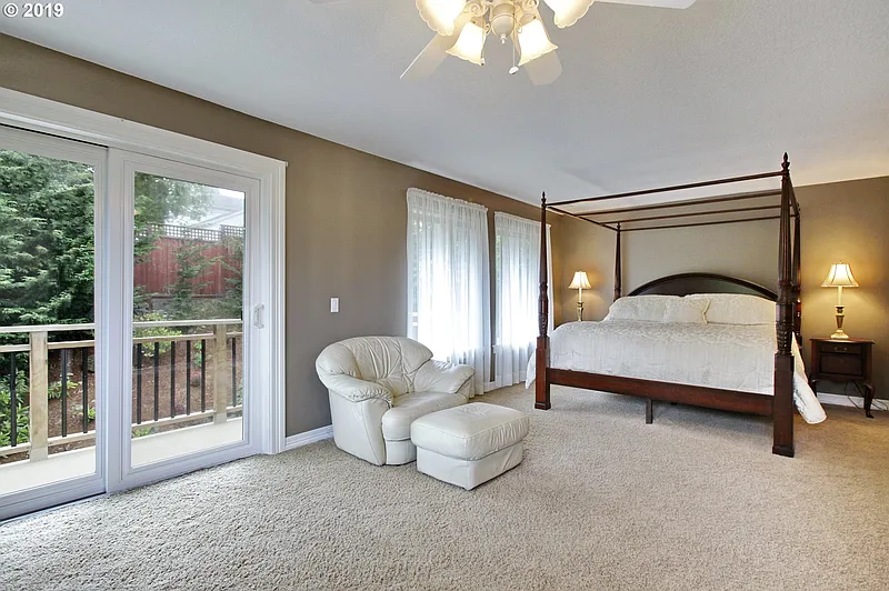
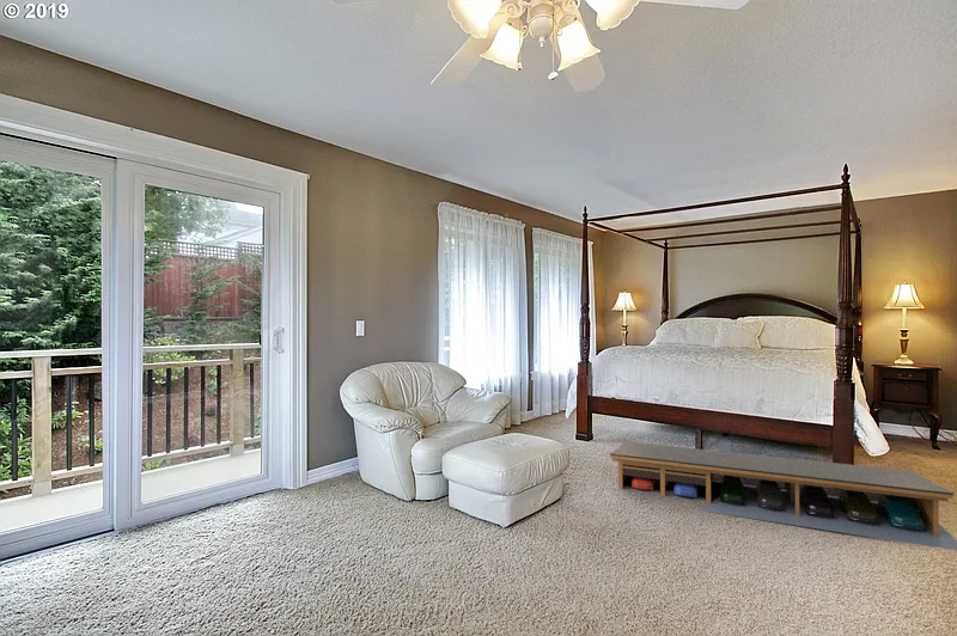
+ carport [609,440,957,551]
